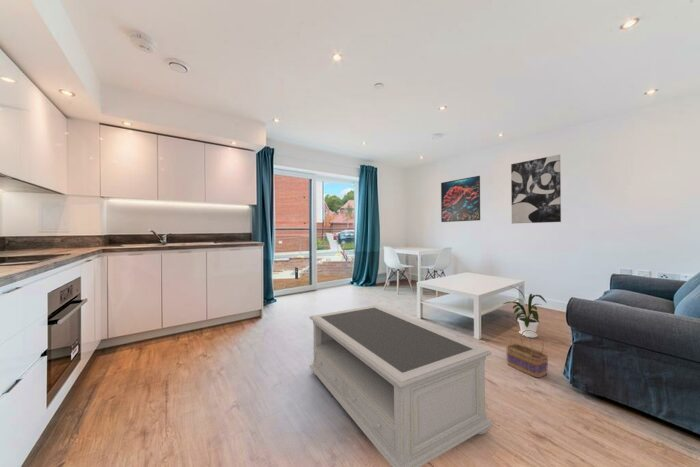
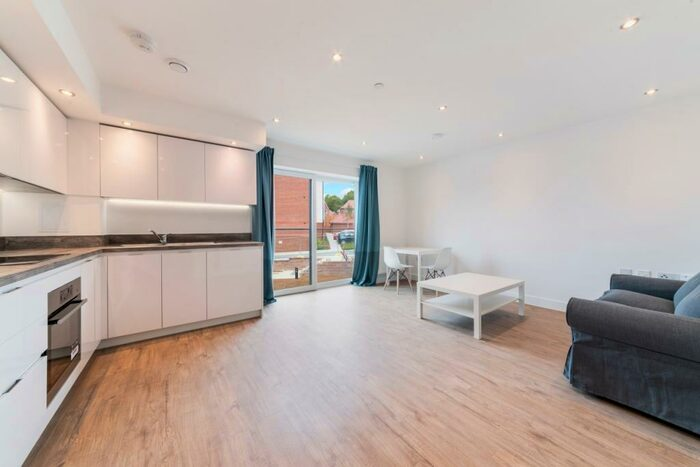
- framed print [440,175,481,223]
- house plant [503,285,547,339]
- basket [505,330,549,379]
- wall art [510,154,562,225]
- coffee table [308,305,494,467]
